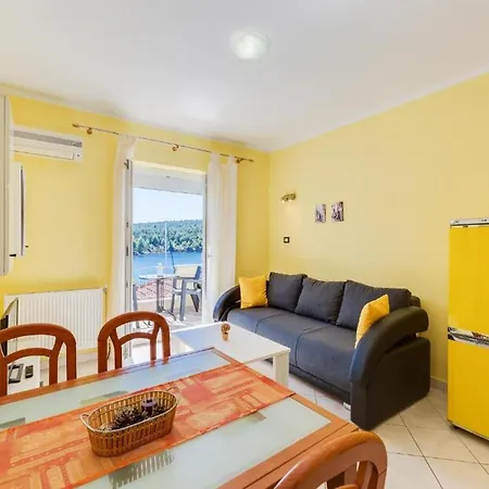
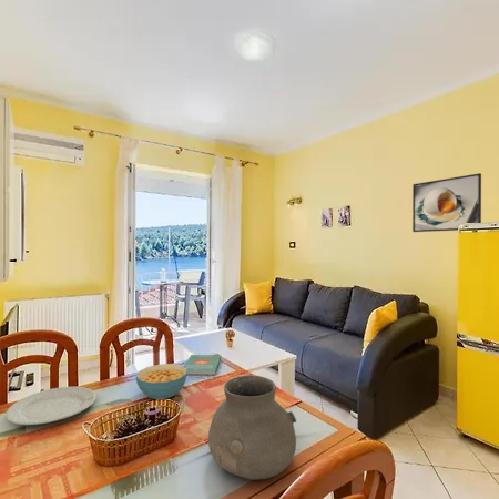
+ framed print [411,172,482,233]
+ cereal bowl [135,363,187,400]
+ vase [207,374,297,481]
+ chinaware [4,386,98,426]
+ book [183,354,222,376]
